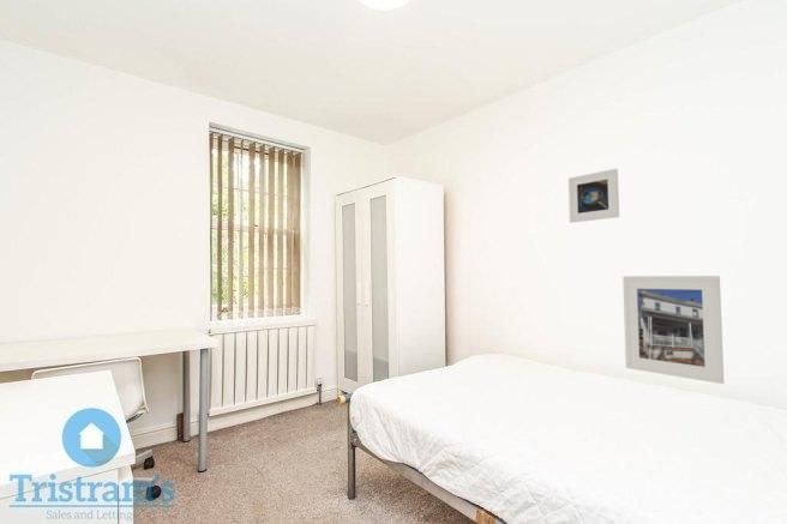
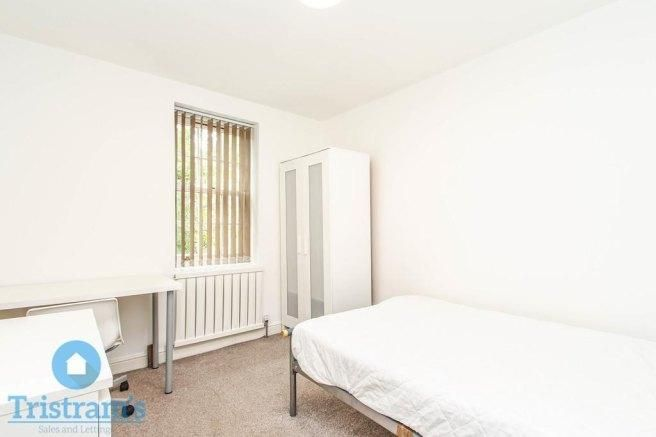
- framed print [567,168,620,224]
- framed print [621,275,725,385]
